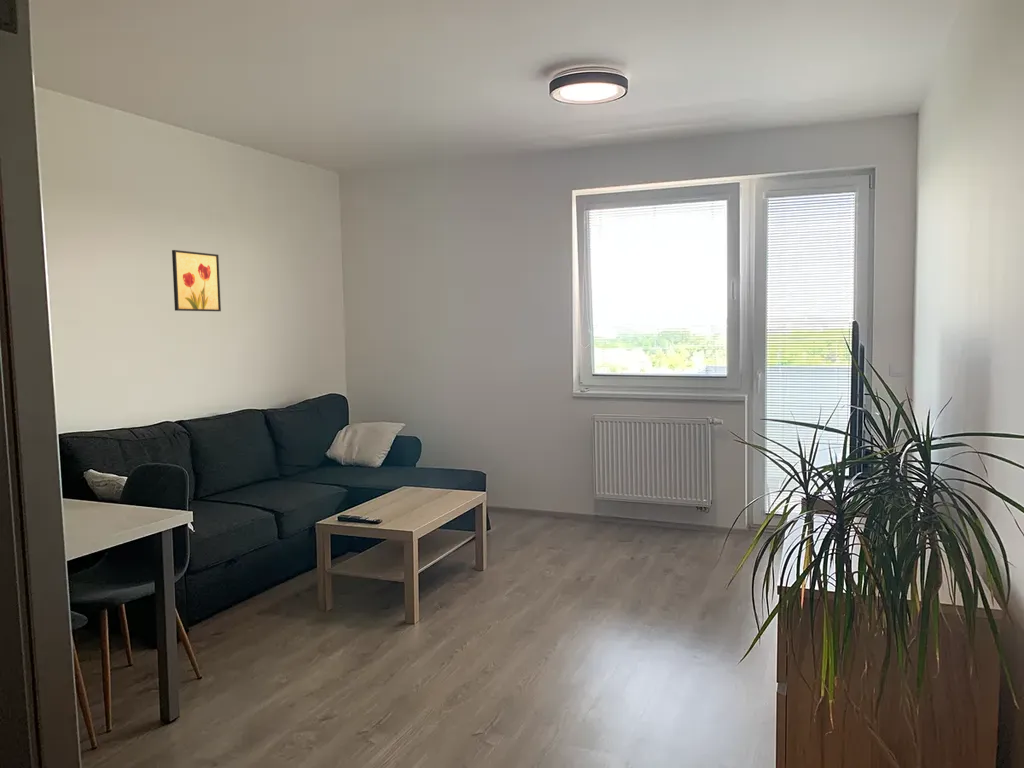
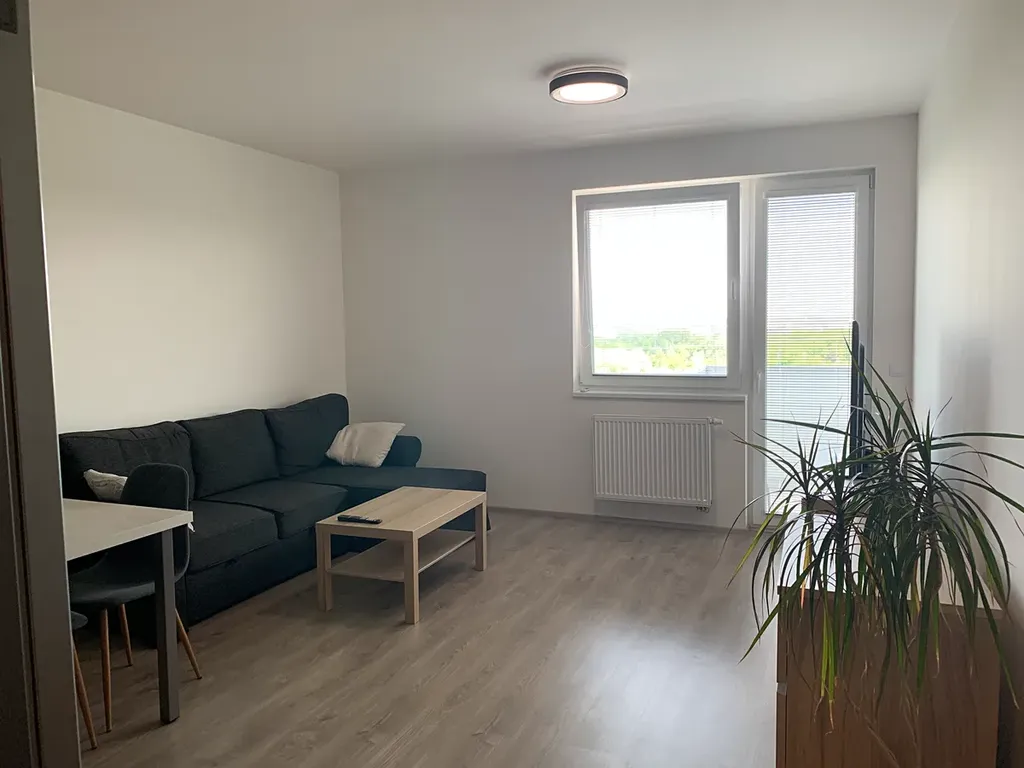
- wall art [171,249,222,312]
